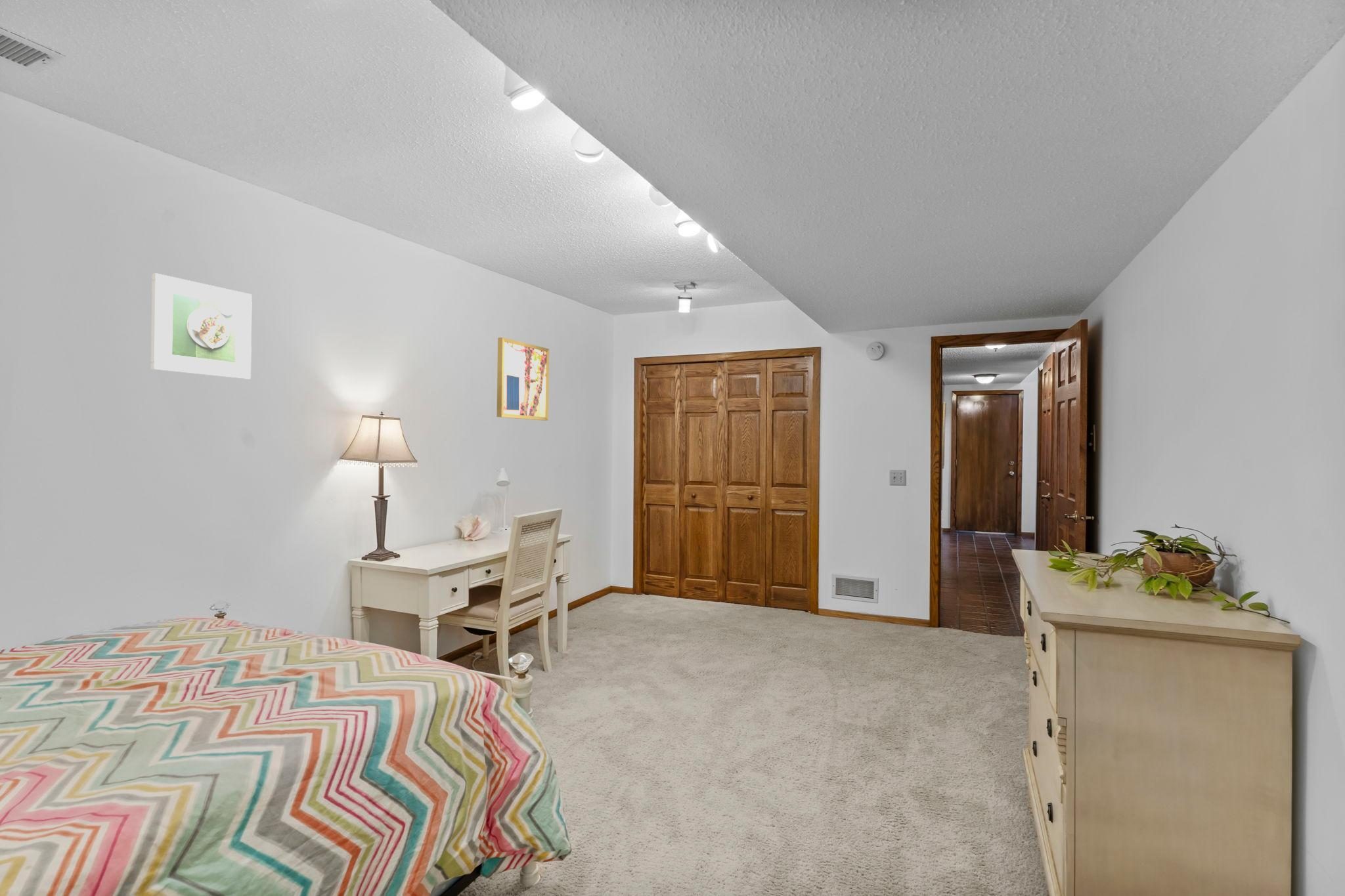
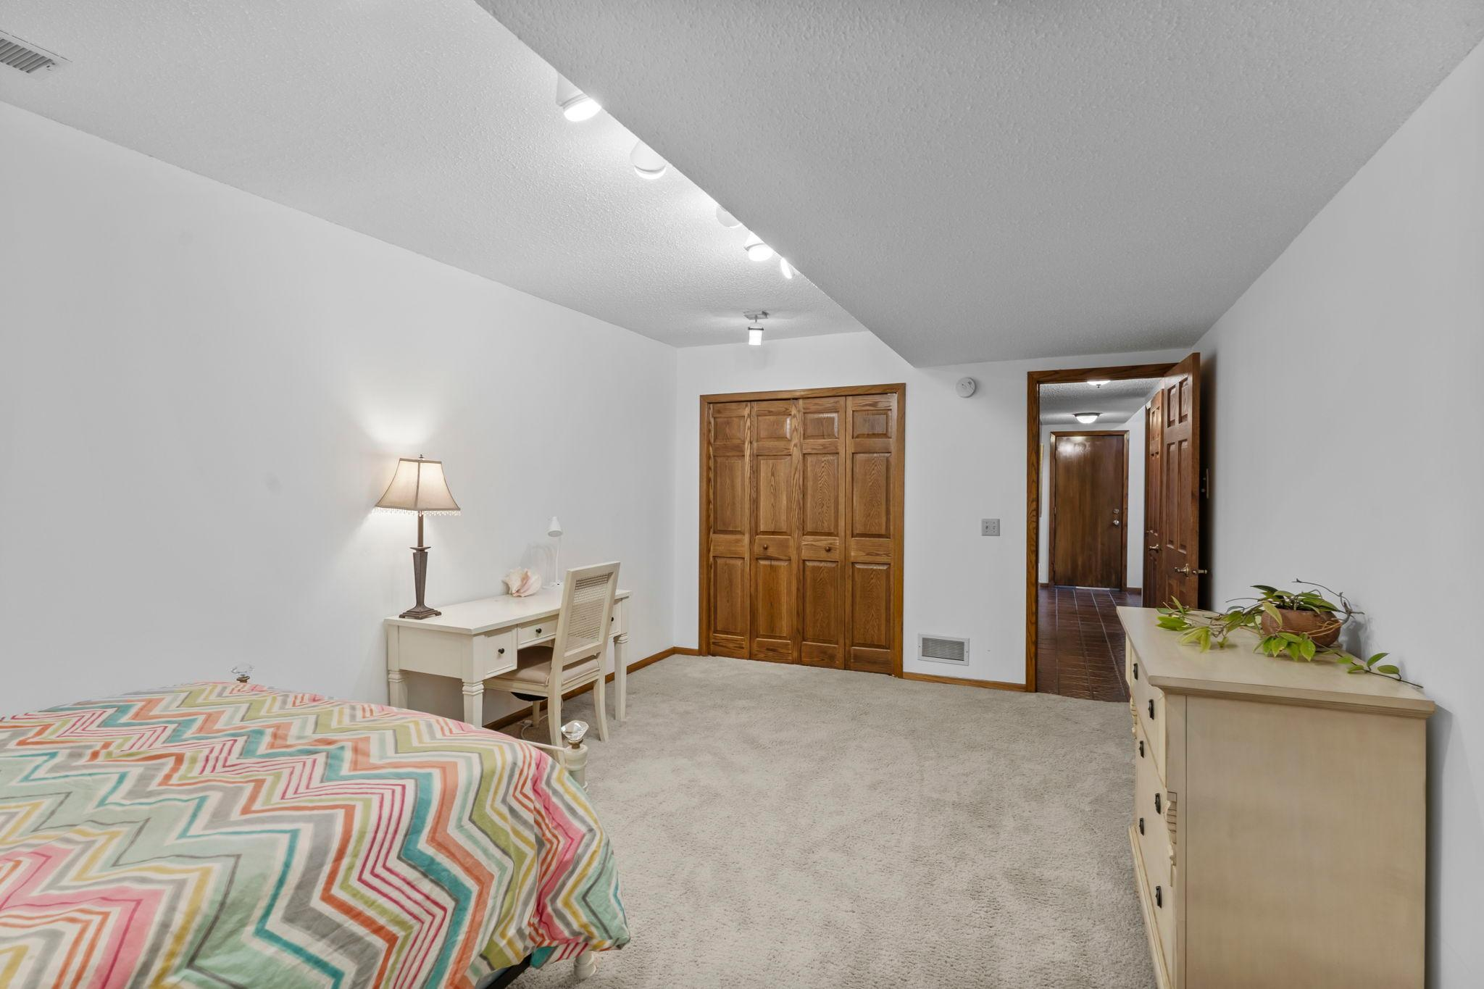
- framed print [150,273,253,379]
- wall art [496,337,550,421]
